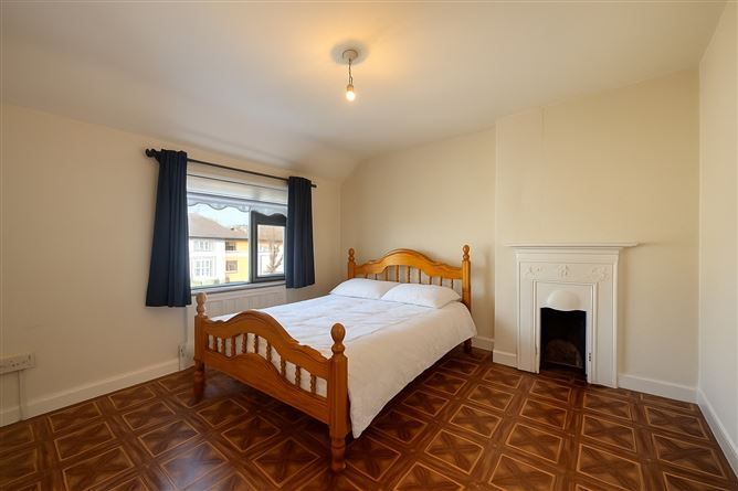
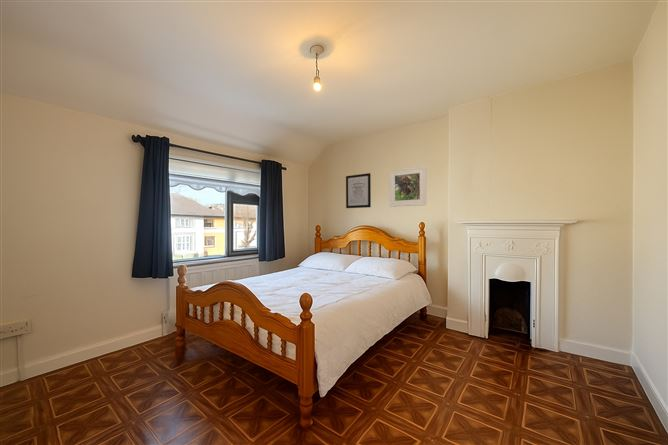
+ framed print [389,165,427,208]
+ wall art [345,172,372,209]
